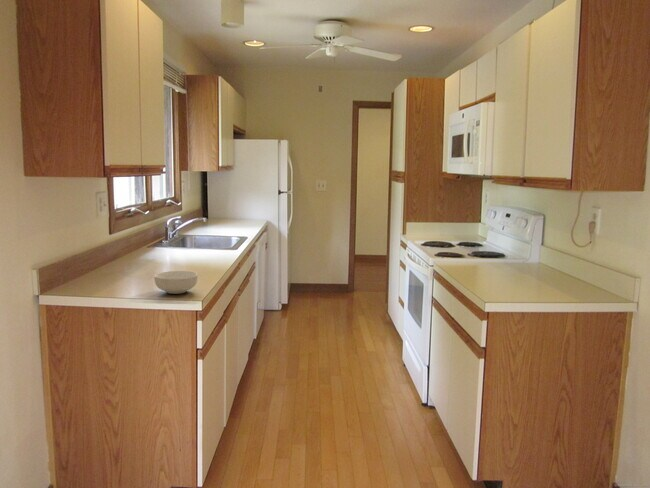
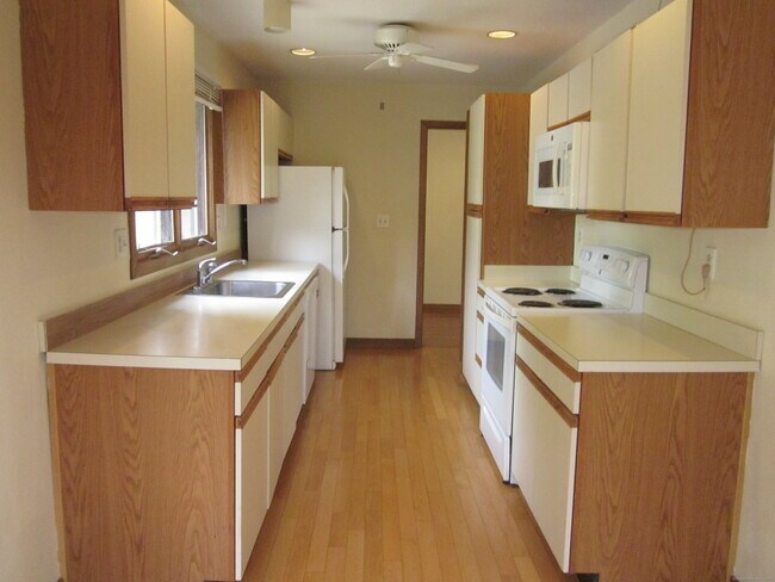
- cereal bowl [153,270,199,295]
